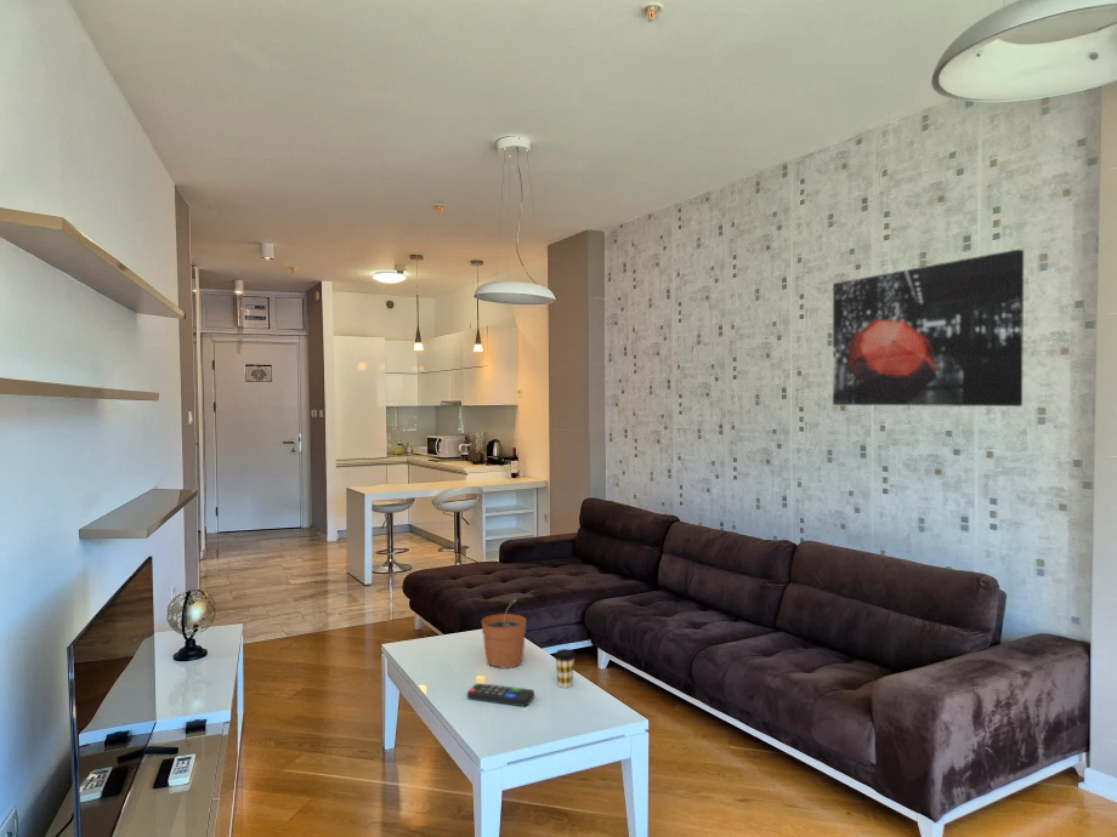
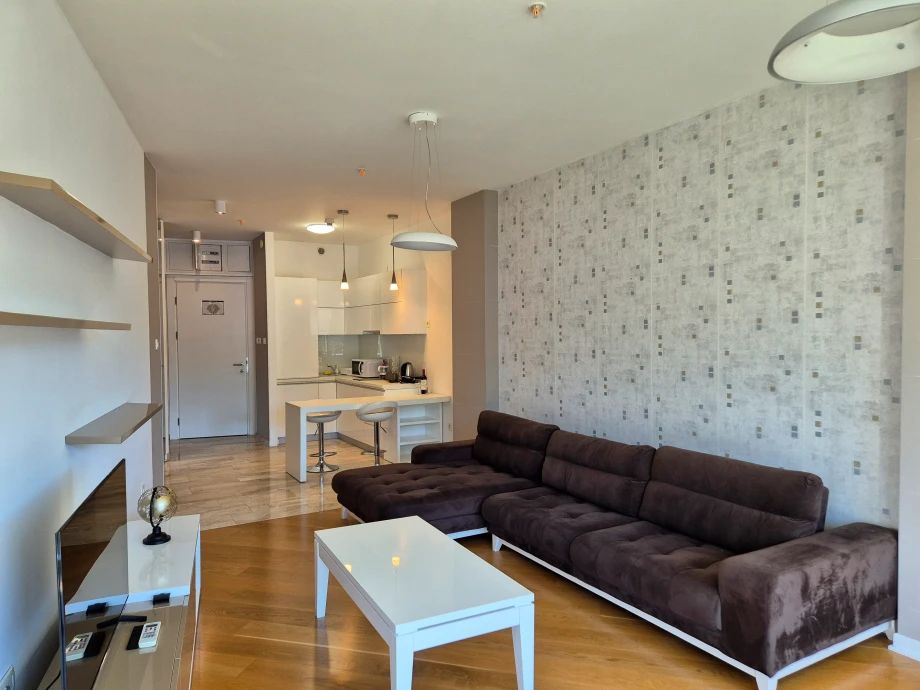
- plant pot [481,598,528,670]
- remote control [466,682,535,707]
- wall art [832,249,1025,408]
- coffee cup [554,648,577,689]
